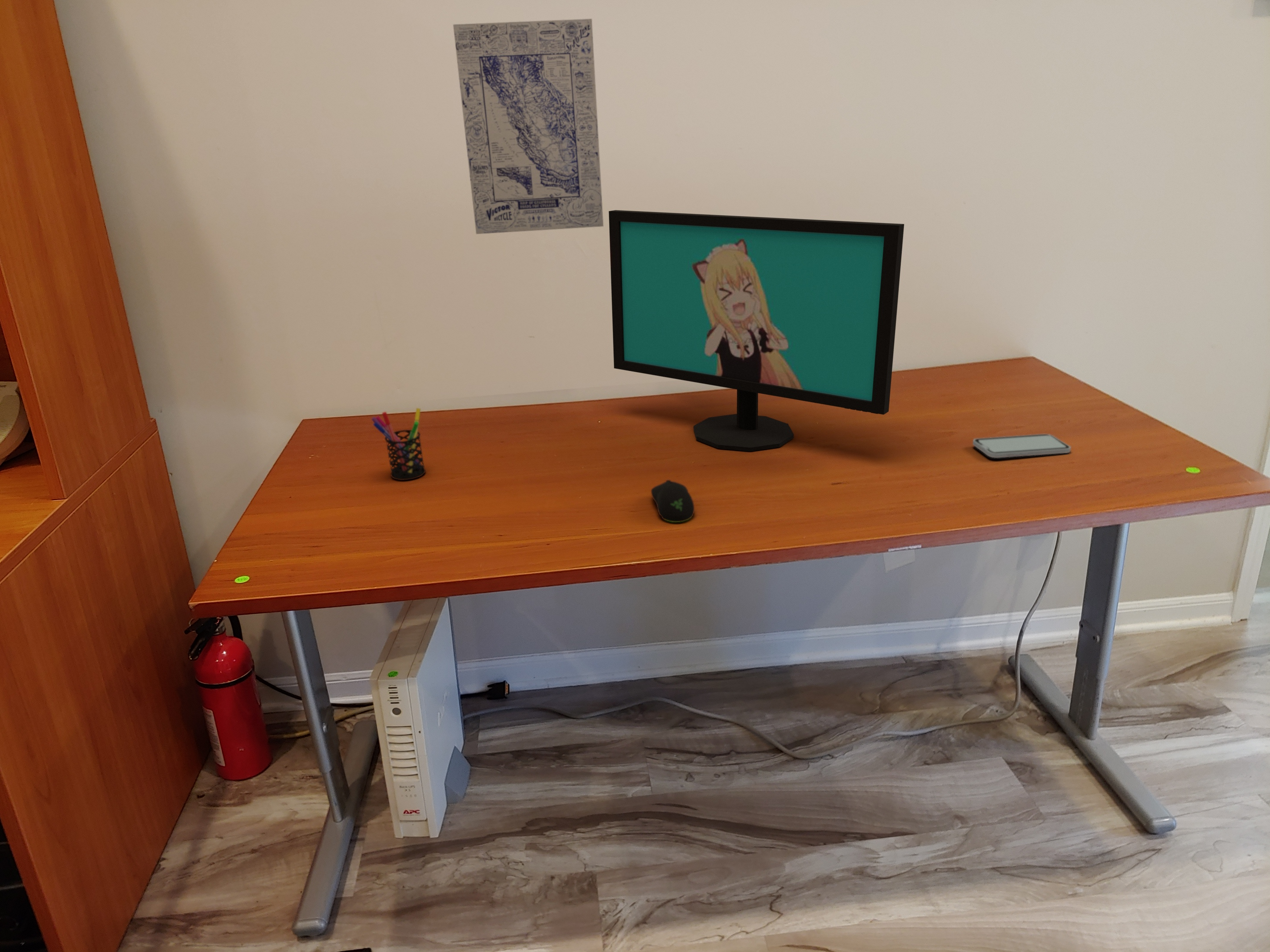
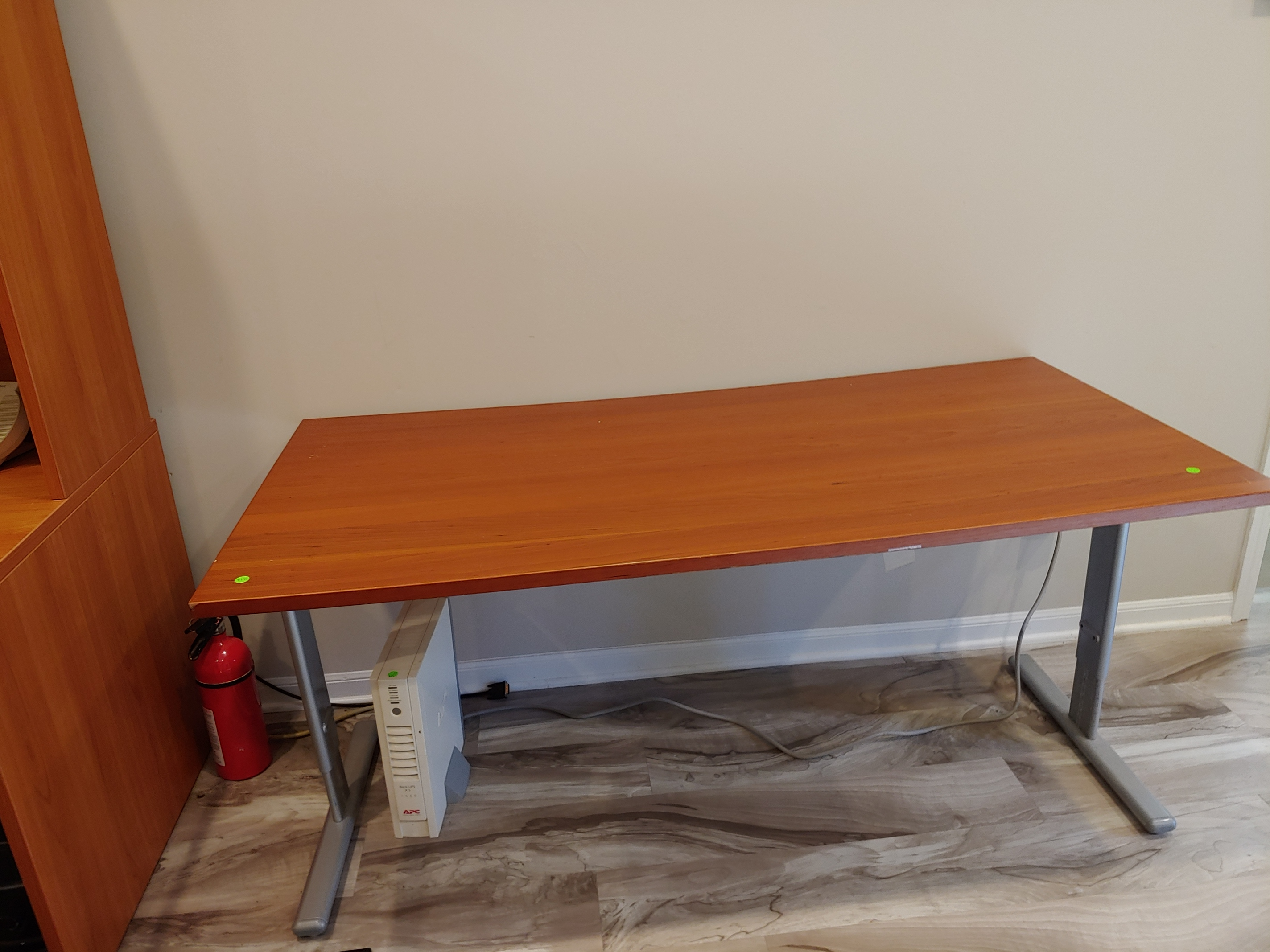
- computer mouse [651,480,695,523]
- computer monitor [608,209,905,452]
- pen holder [371,408,426,480]
- smartphone [972,434,1071,458]
- wall art [453,18,604,234]
